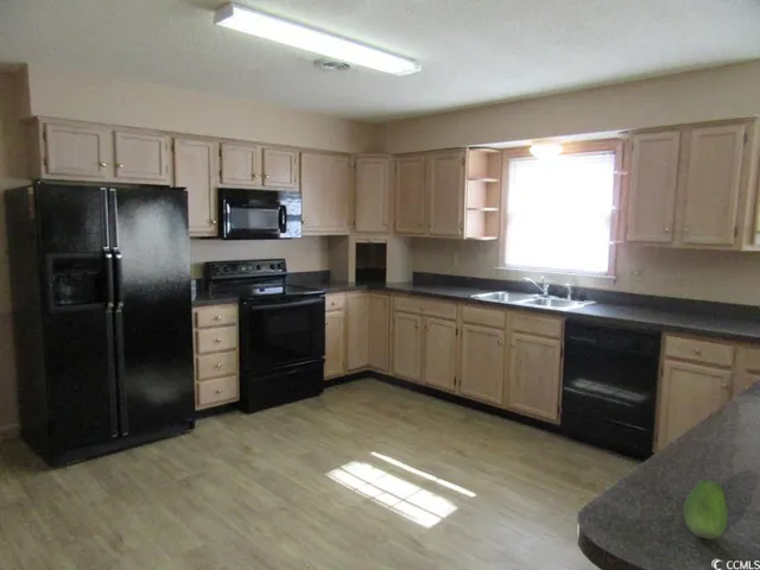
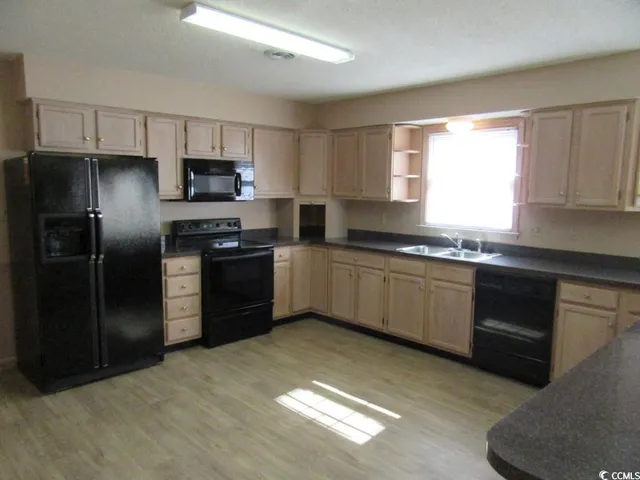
- fruit [683,479,729,540]
